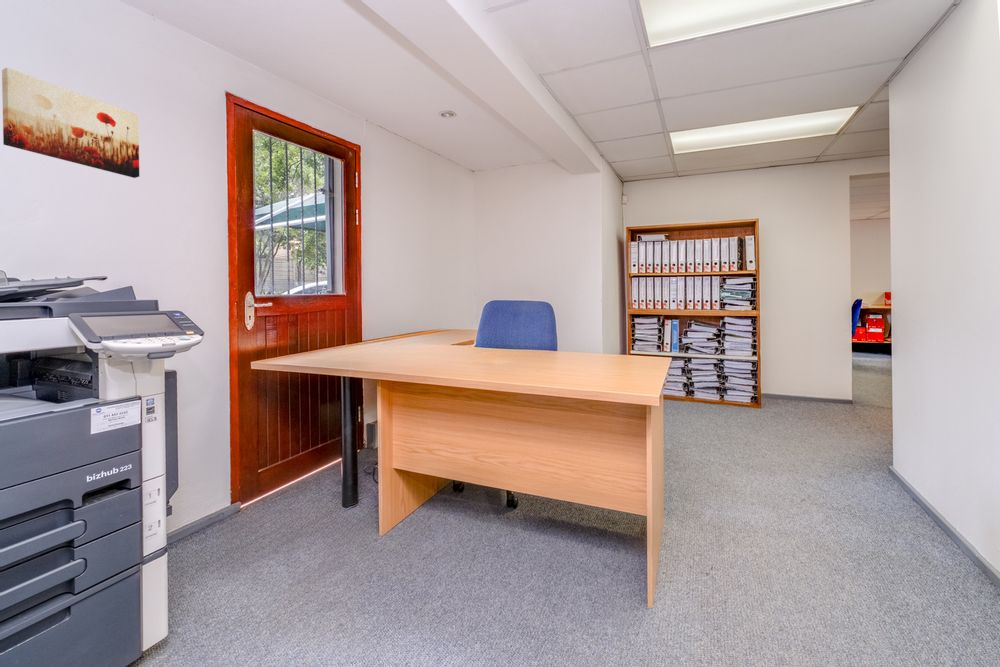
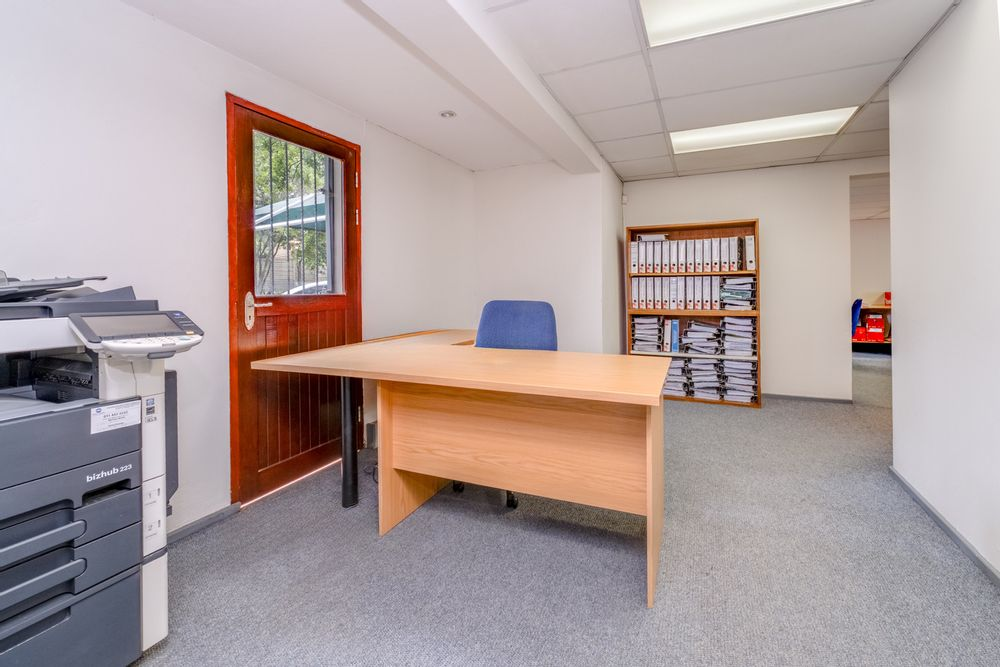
- wall art [1,67,140,179]
